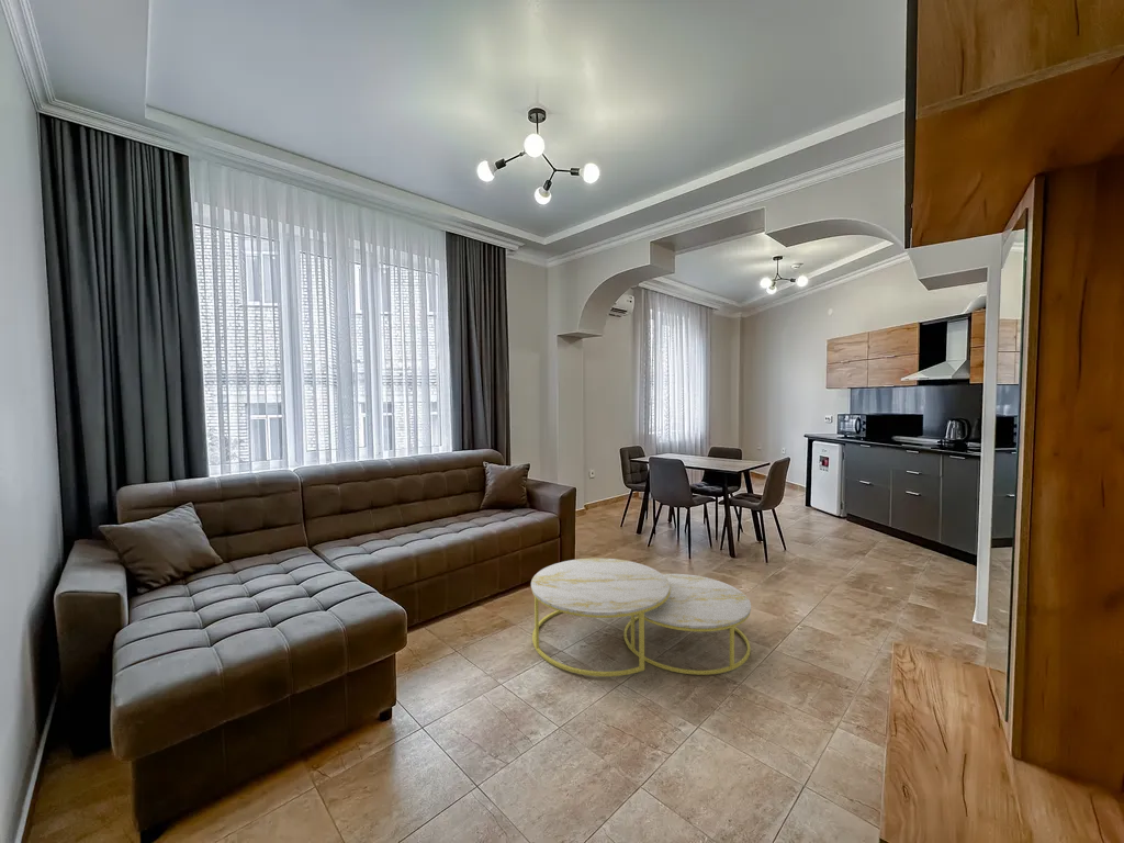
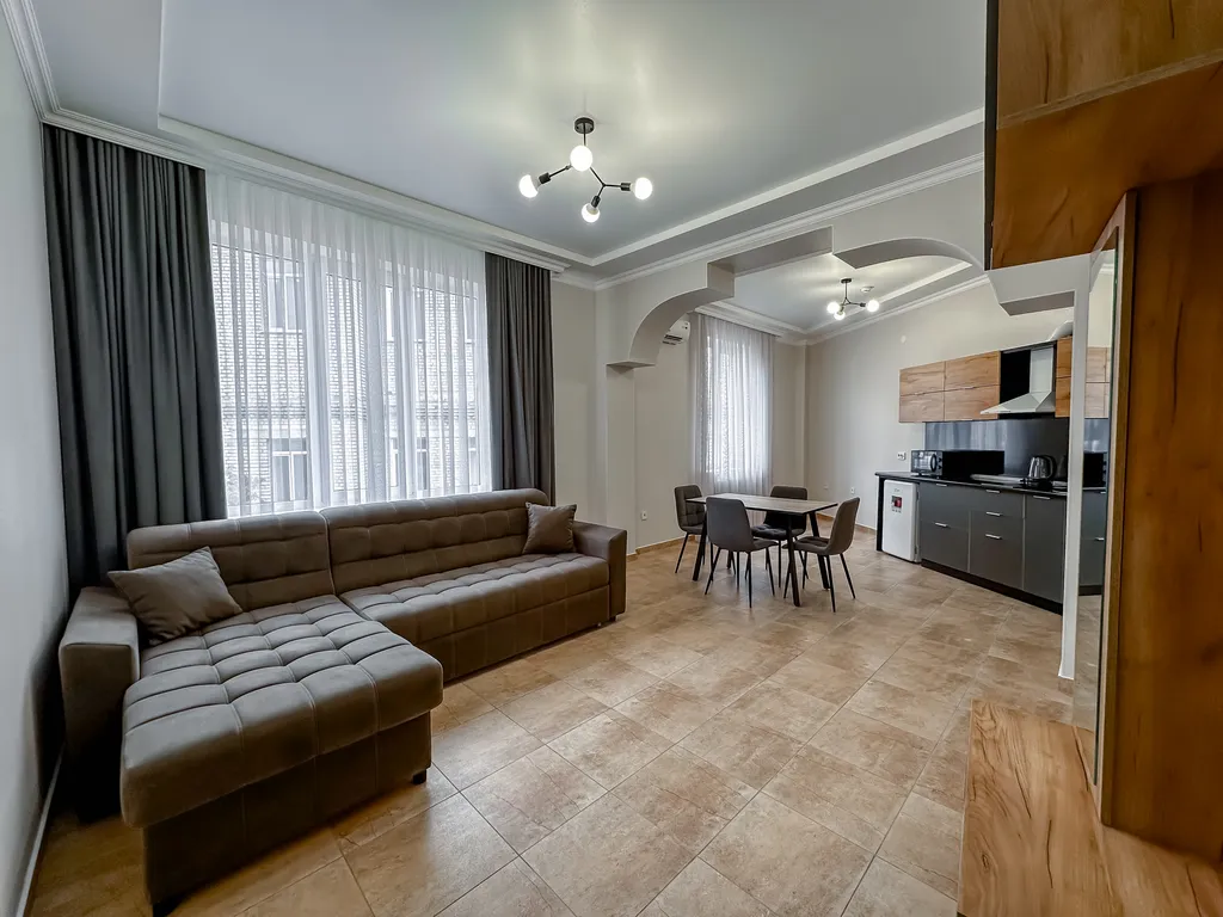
- coffee table [530,557,752,677]
